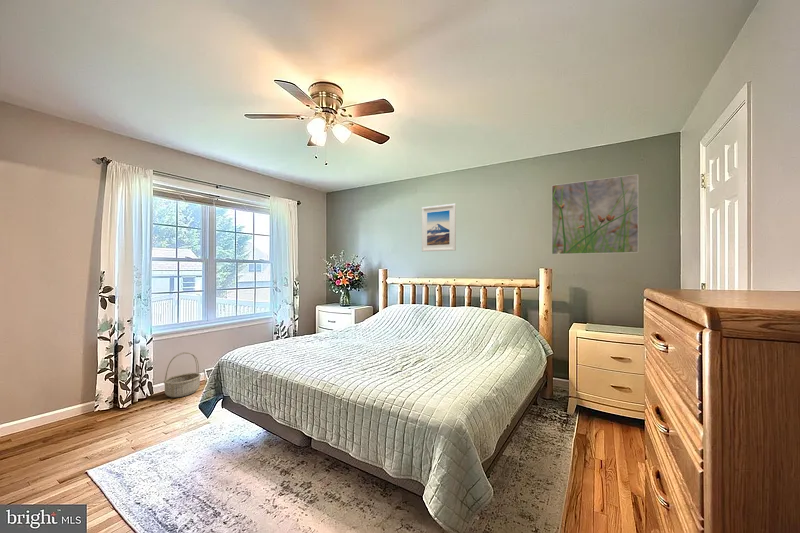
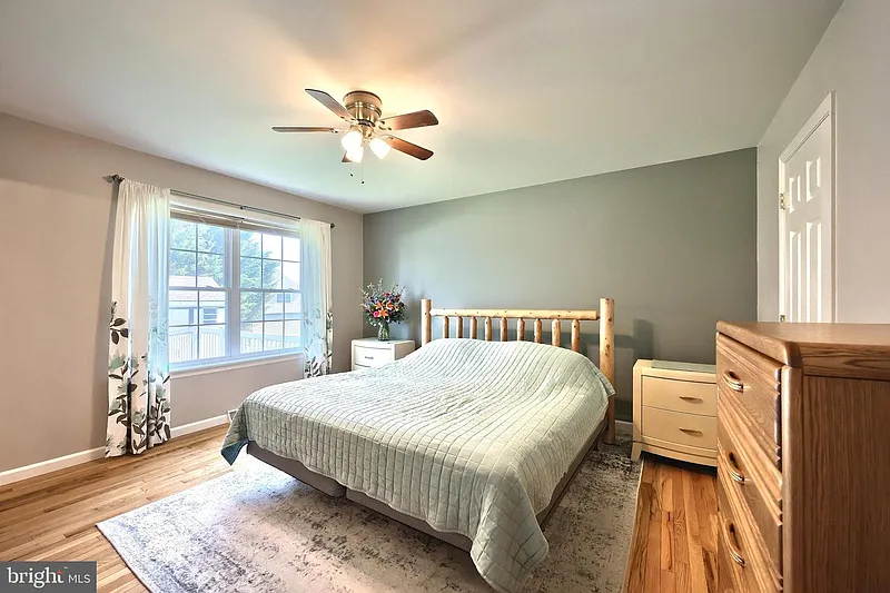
- basket [163,351,202,398]
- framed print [421,203,457,252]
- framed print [551,173,639,255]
